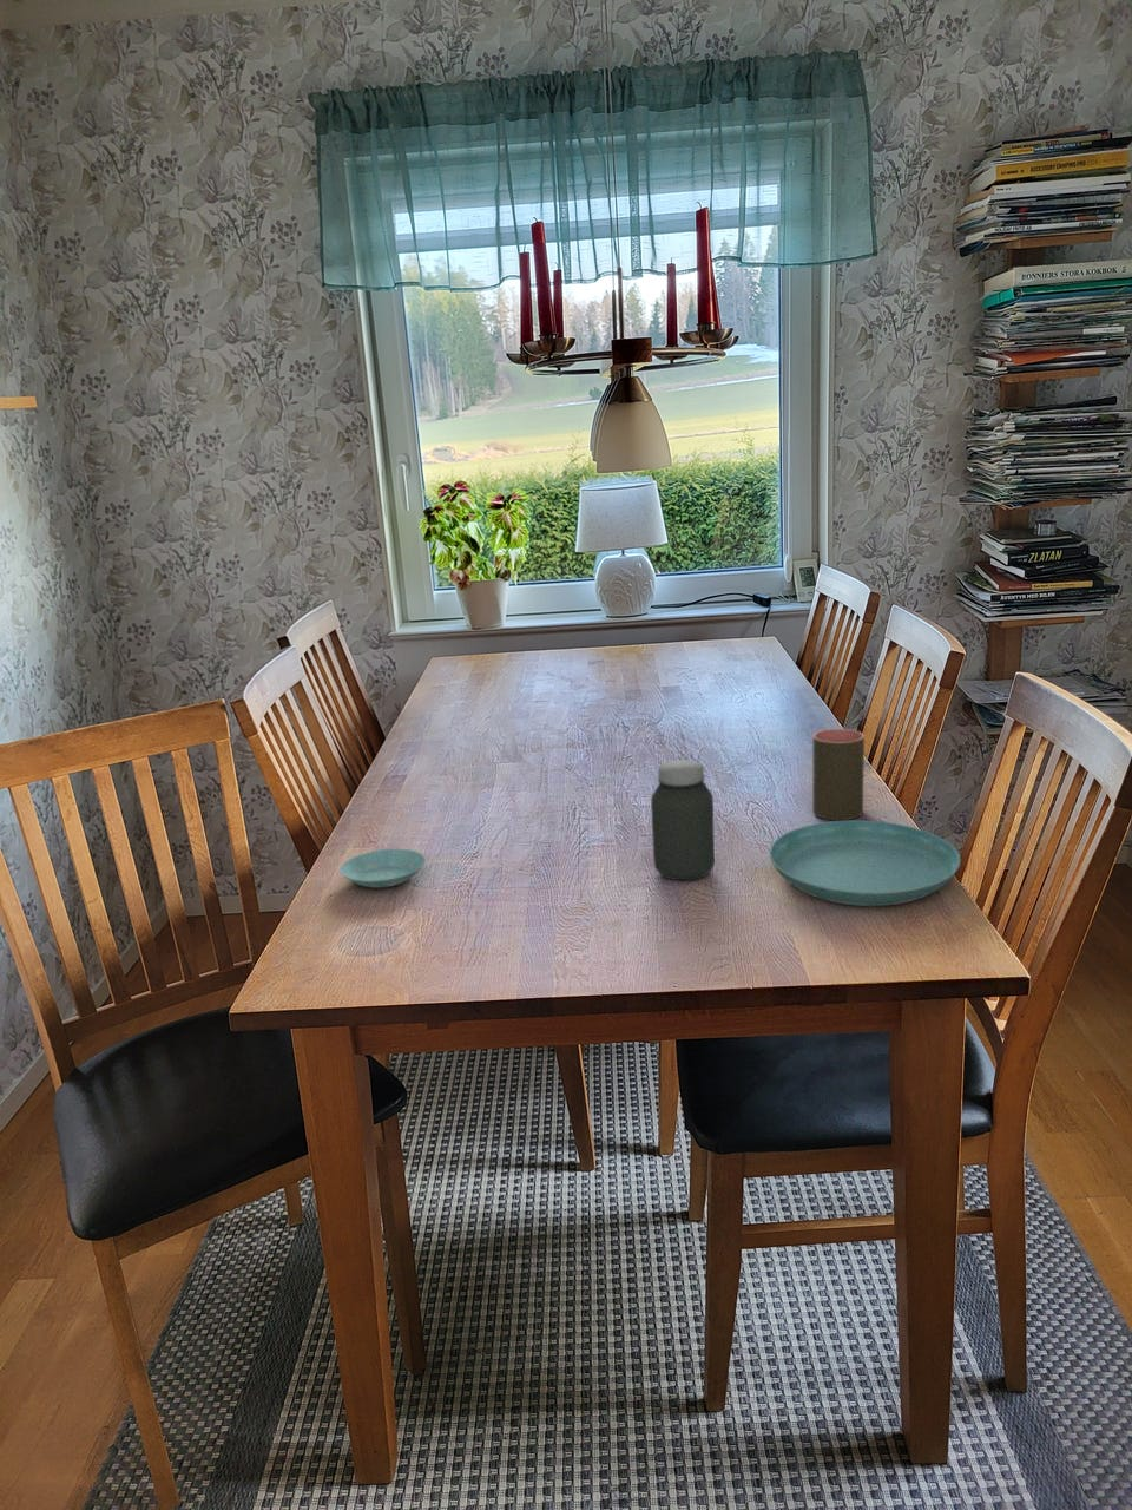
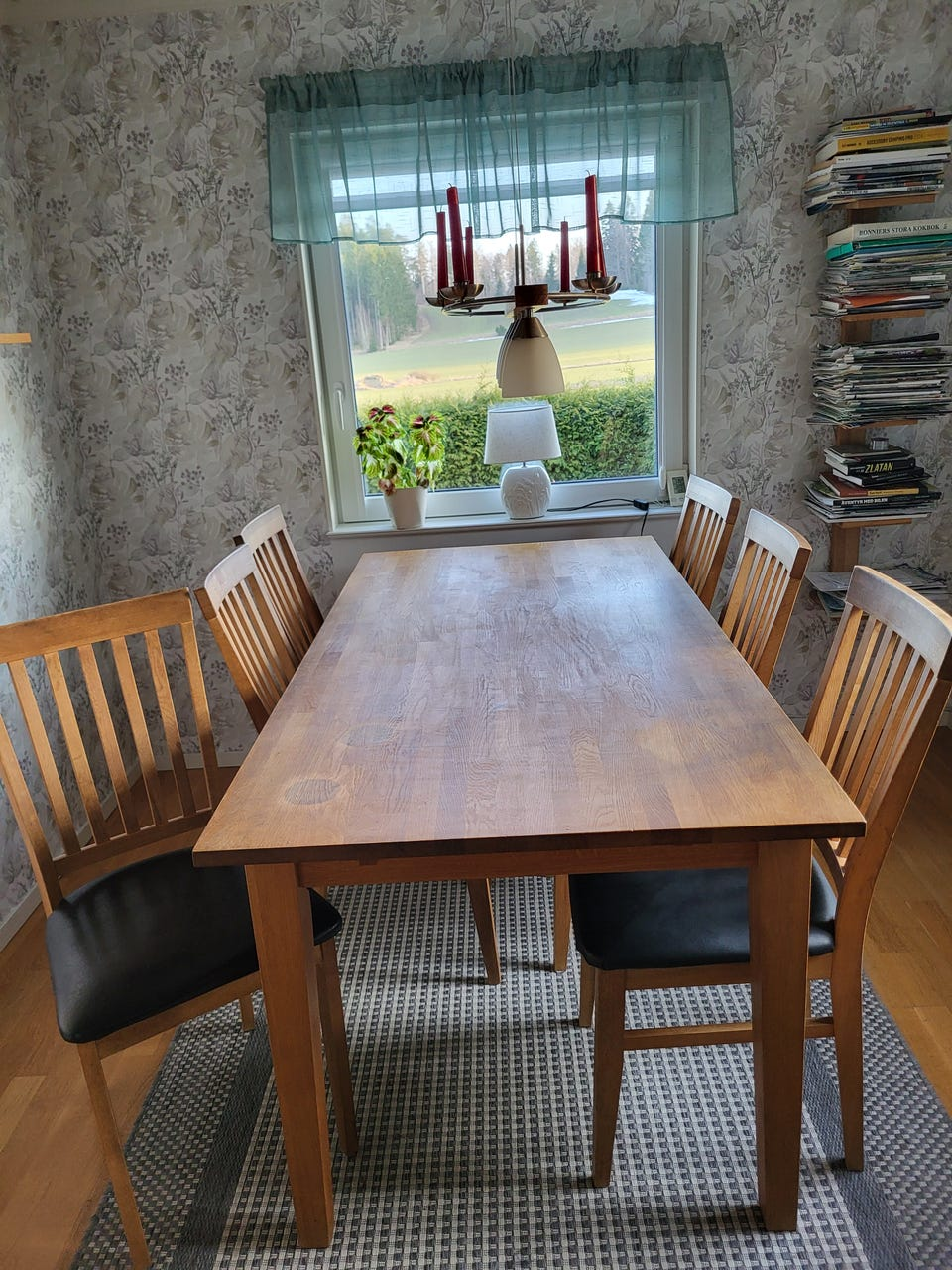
- saucer [339,848,427,889]
- jar [649,759,716,881]
- saucer [768,819,961,907]
- cup [811,728,866,822]
